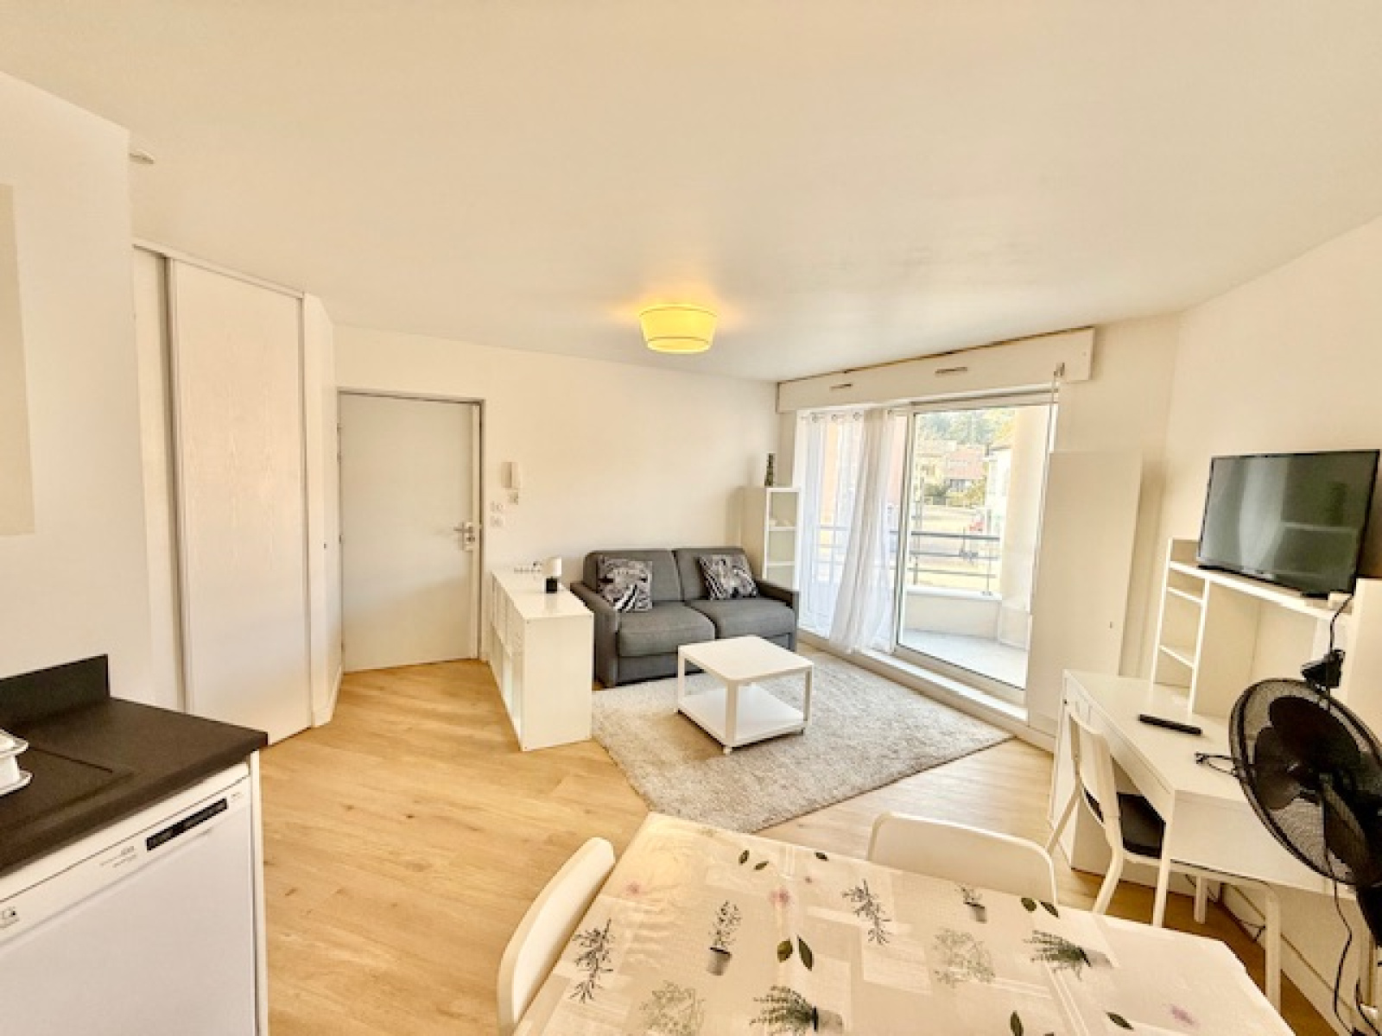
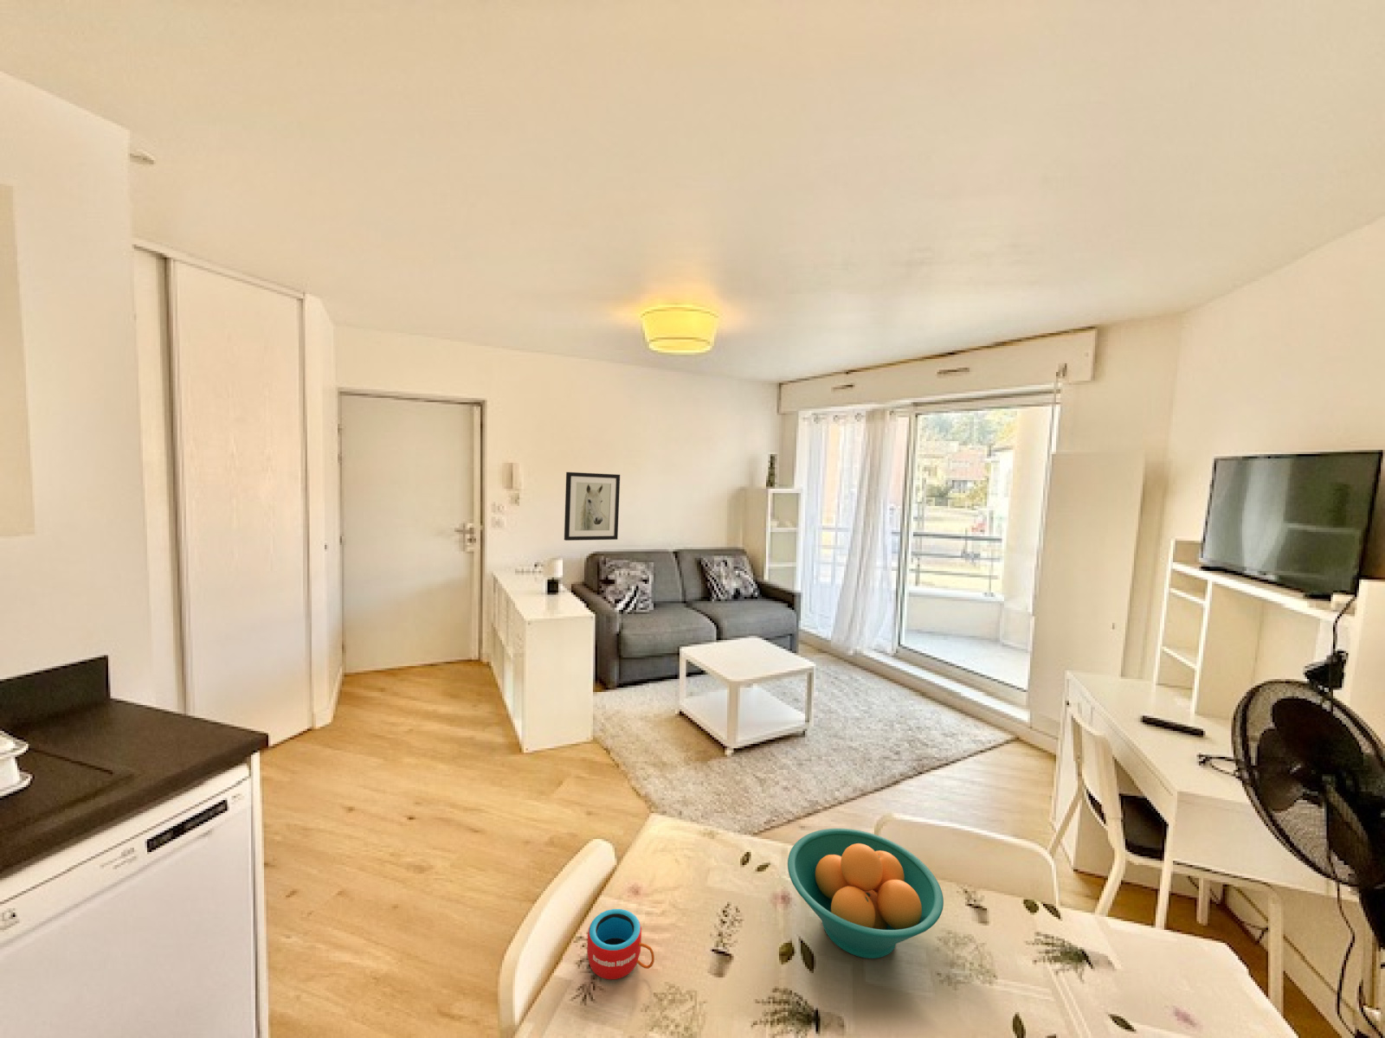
+ wall art [564,471,621,542]
+ fruit bowl [787,828,944,959]
+ mug [586,908,655,980]
